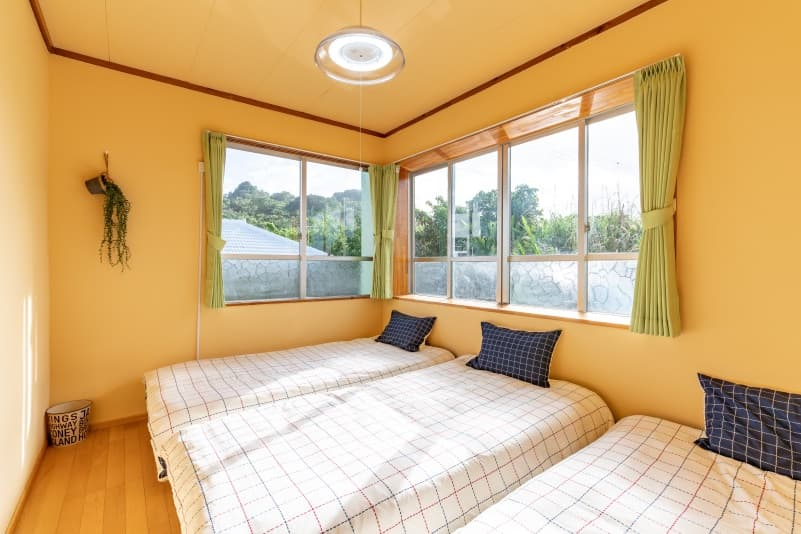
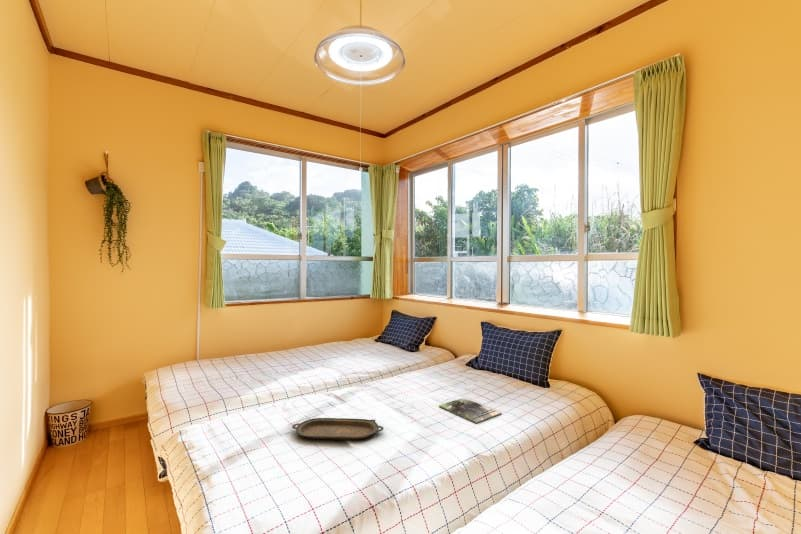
+ serving tray [291,417,384,441]
+ magazine [438,397,503,424]
